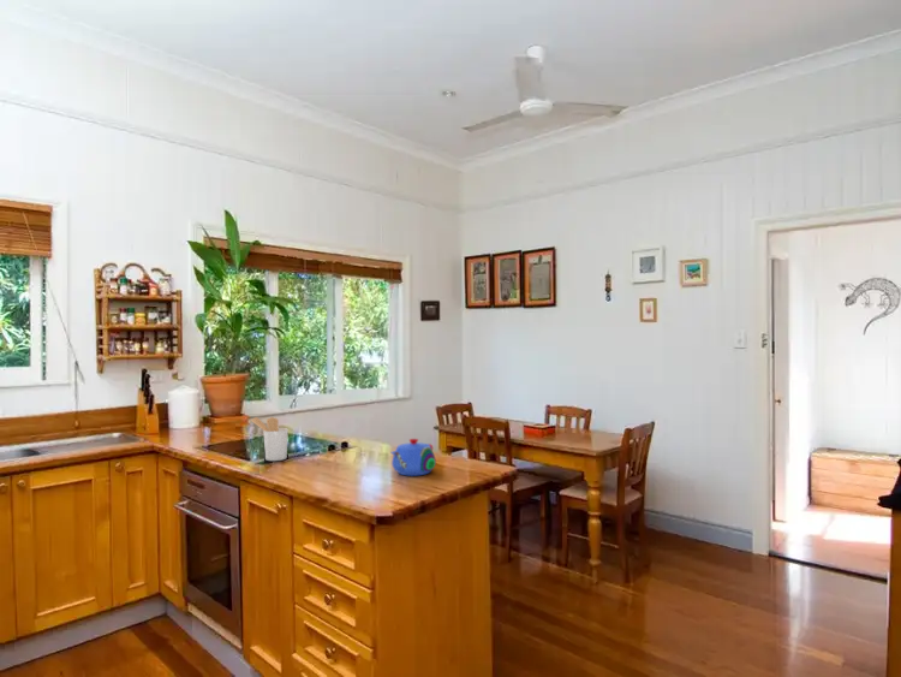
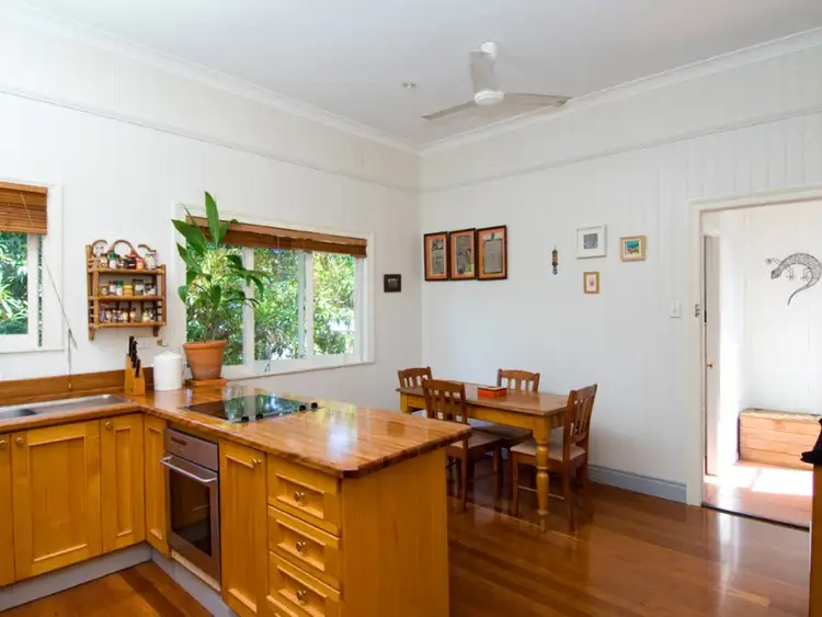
- utensil holder [250,416,290,462]
- teapot [390,438,437,477]
